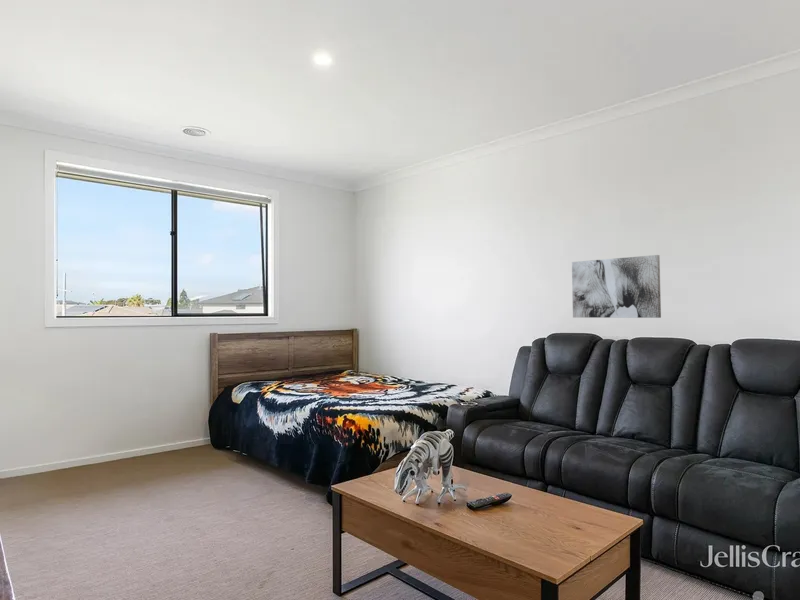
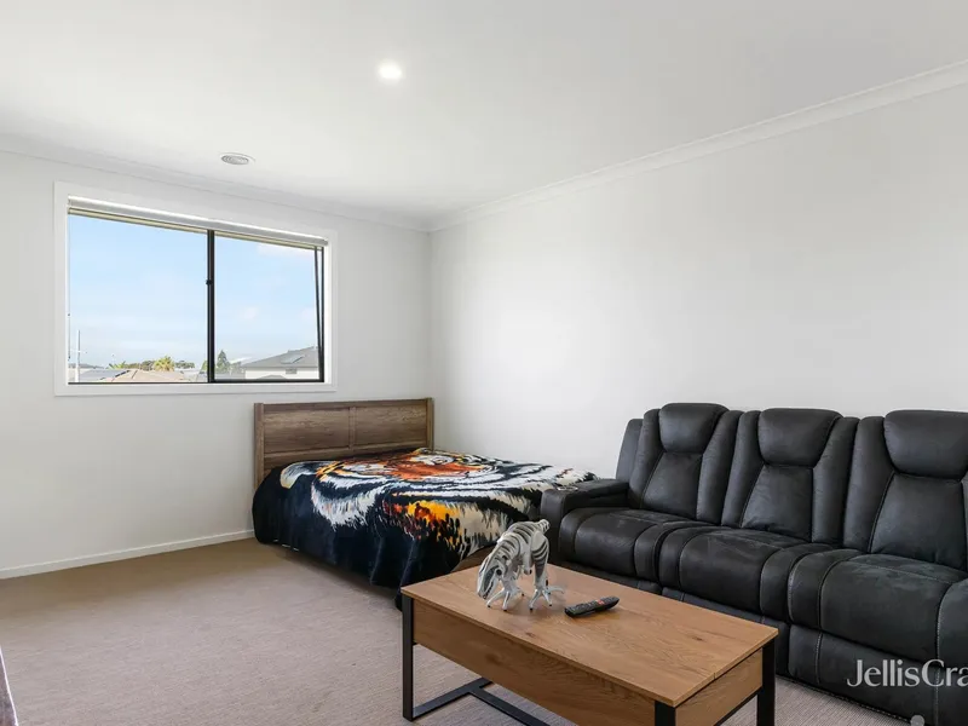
- wall art [571,254,662,319]
